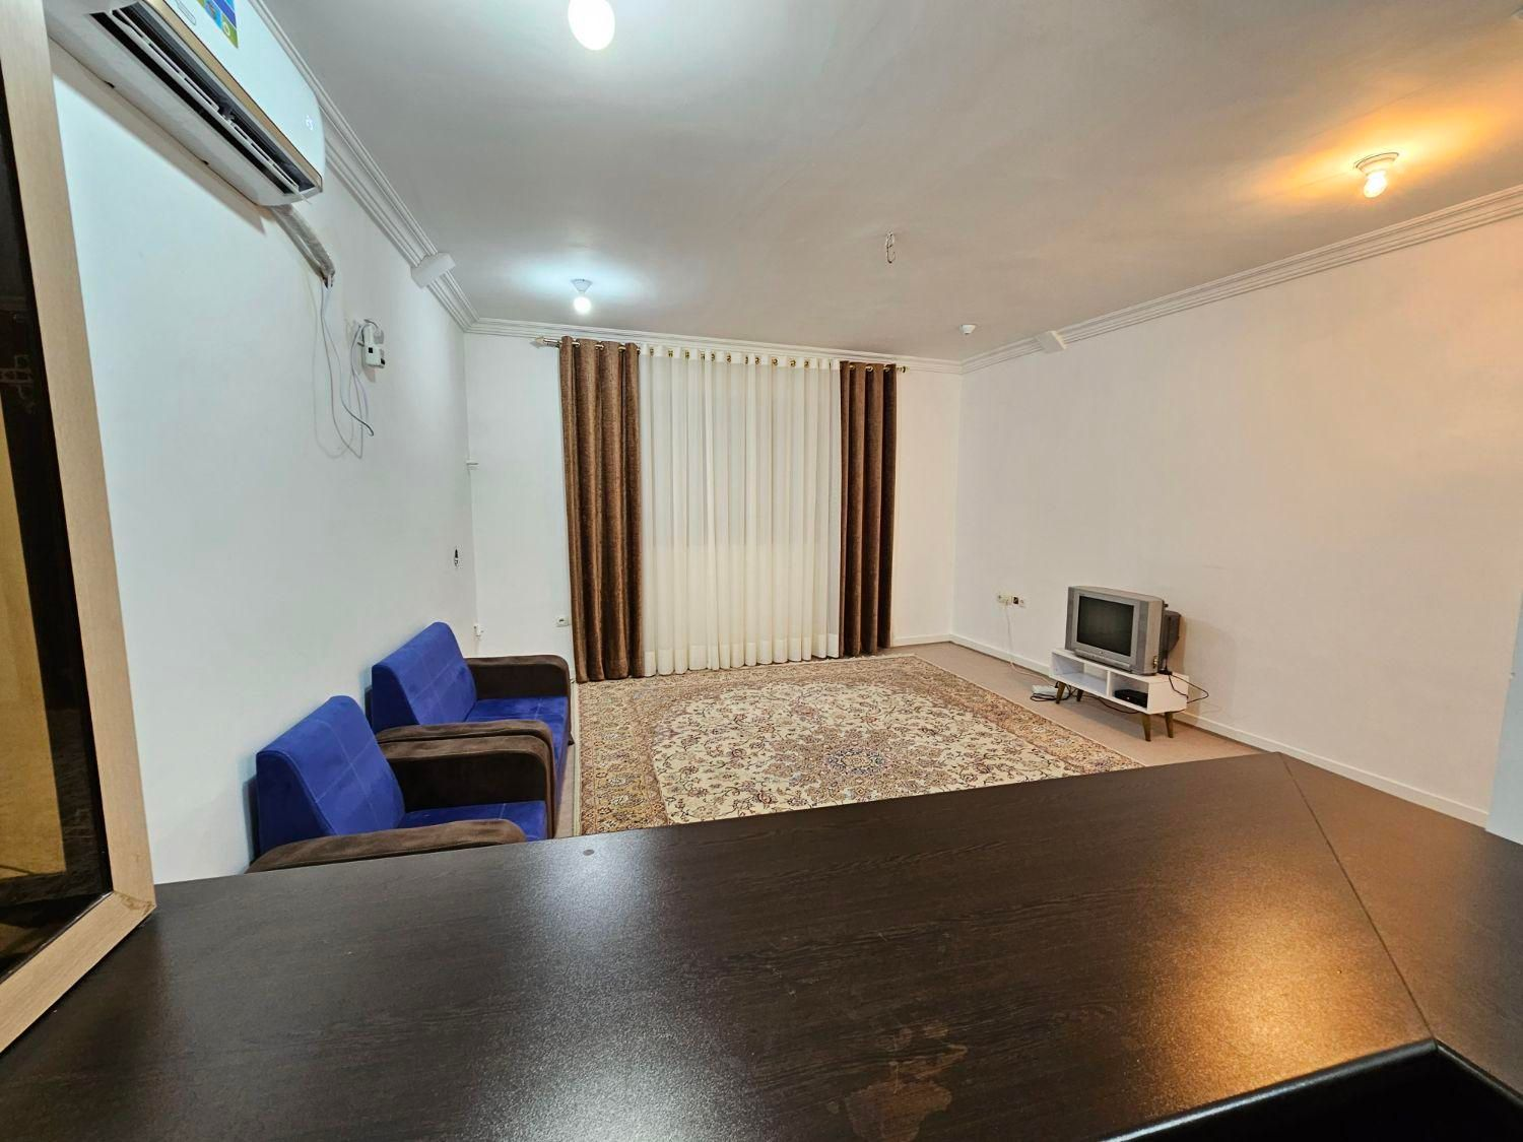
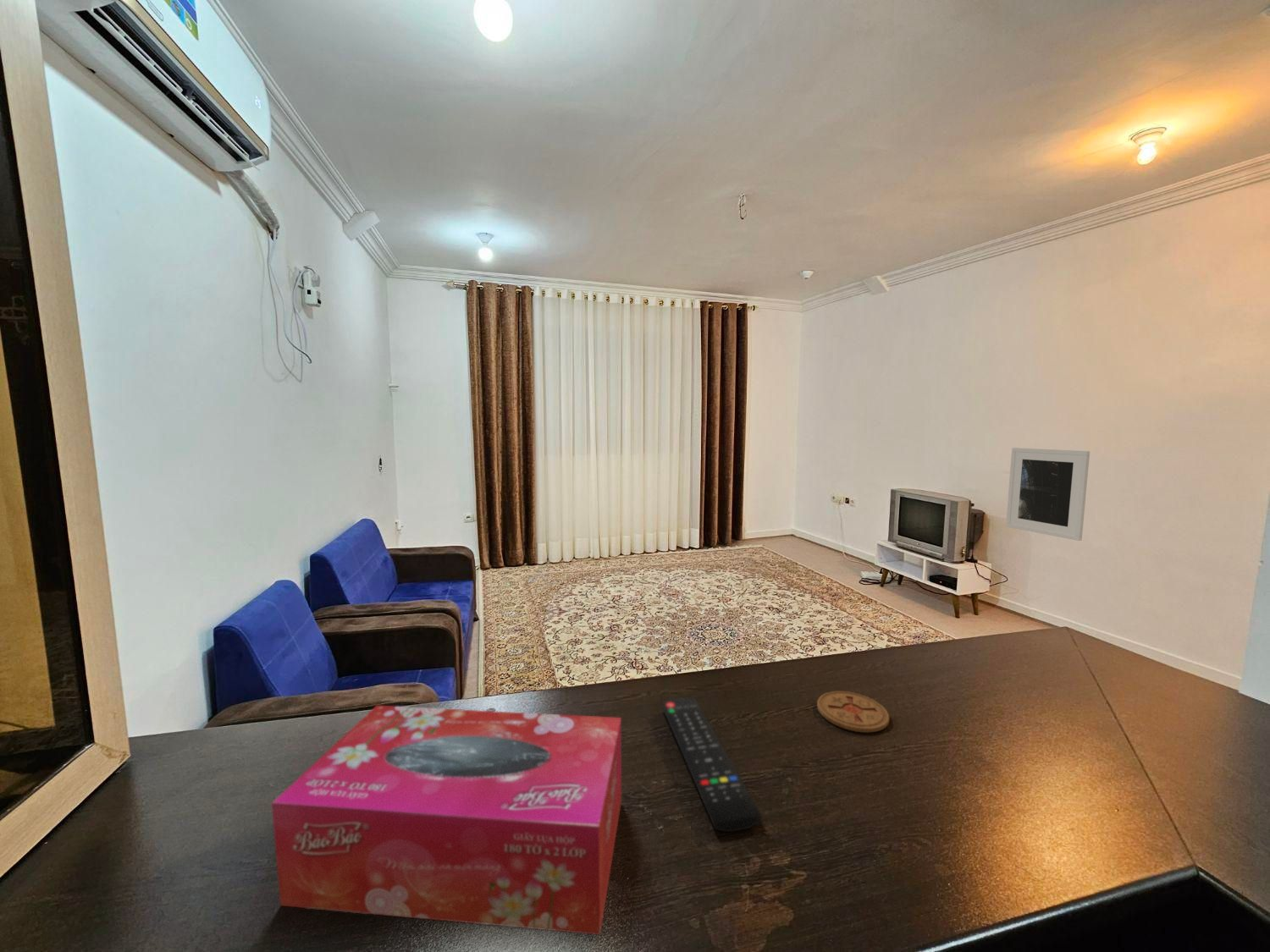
+ remote control [660,696,763,833]
+ coaster [816,691,890,734]
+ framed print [1005,447,1091,542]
+ tissue box [271,704,622,936]
